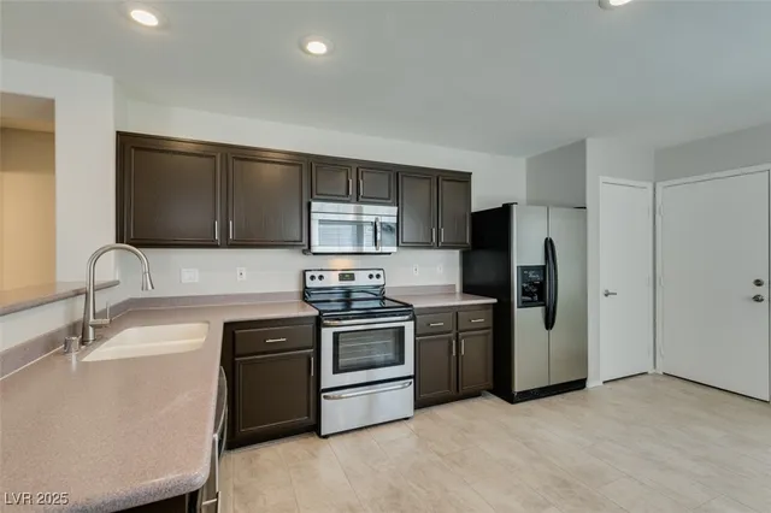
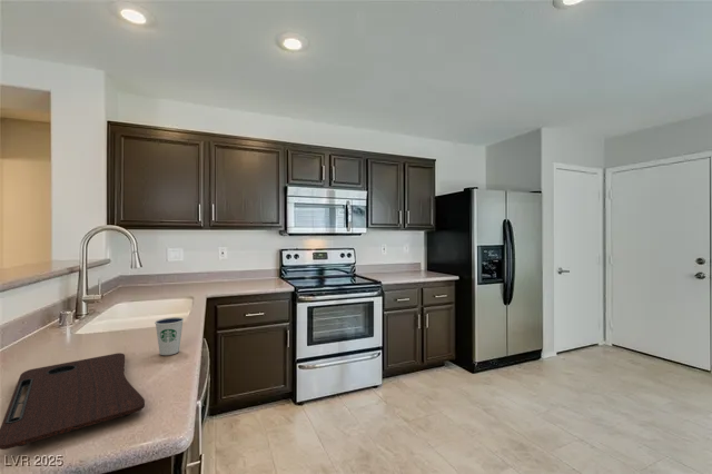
+ dixie cup [154,316,185,356]
+ cutting board [0,352,146,451]
